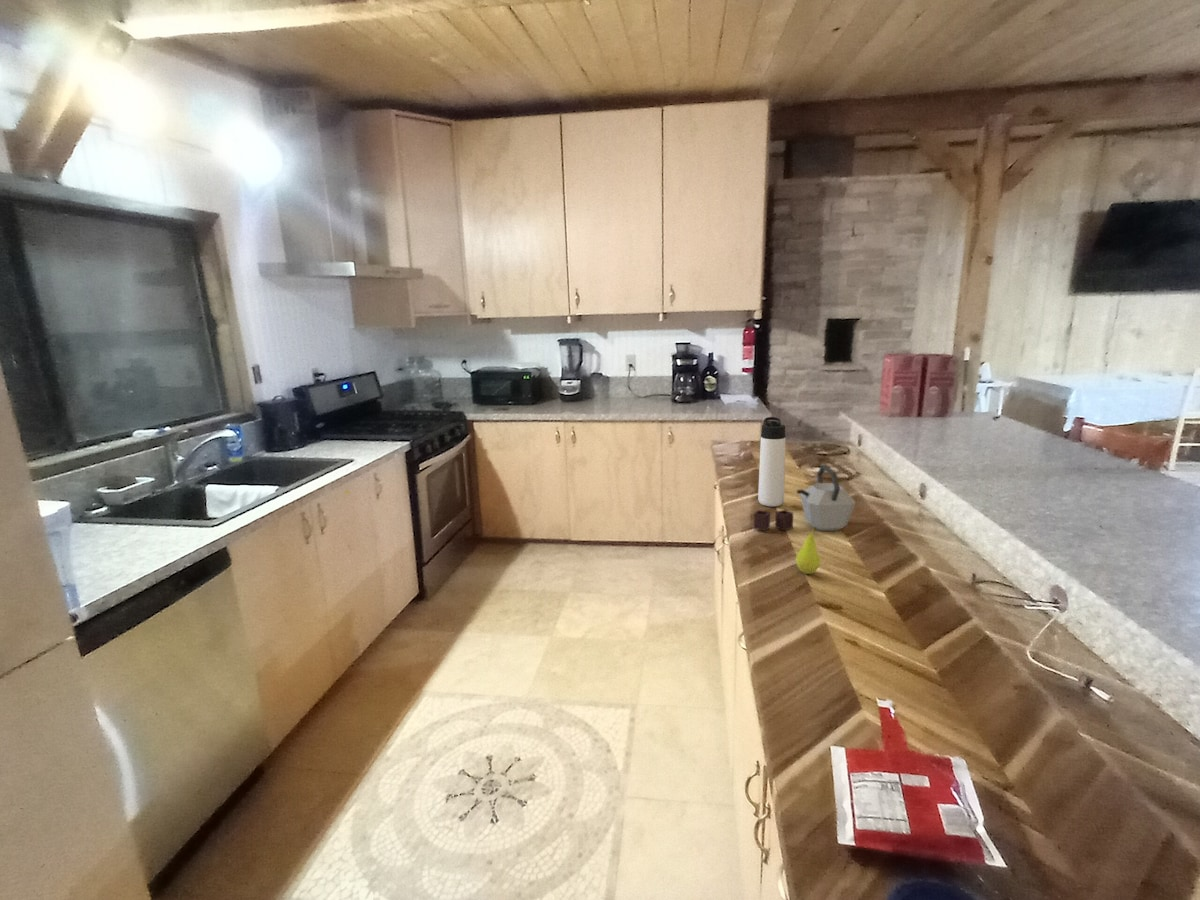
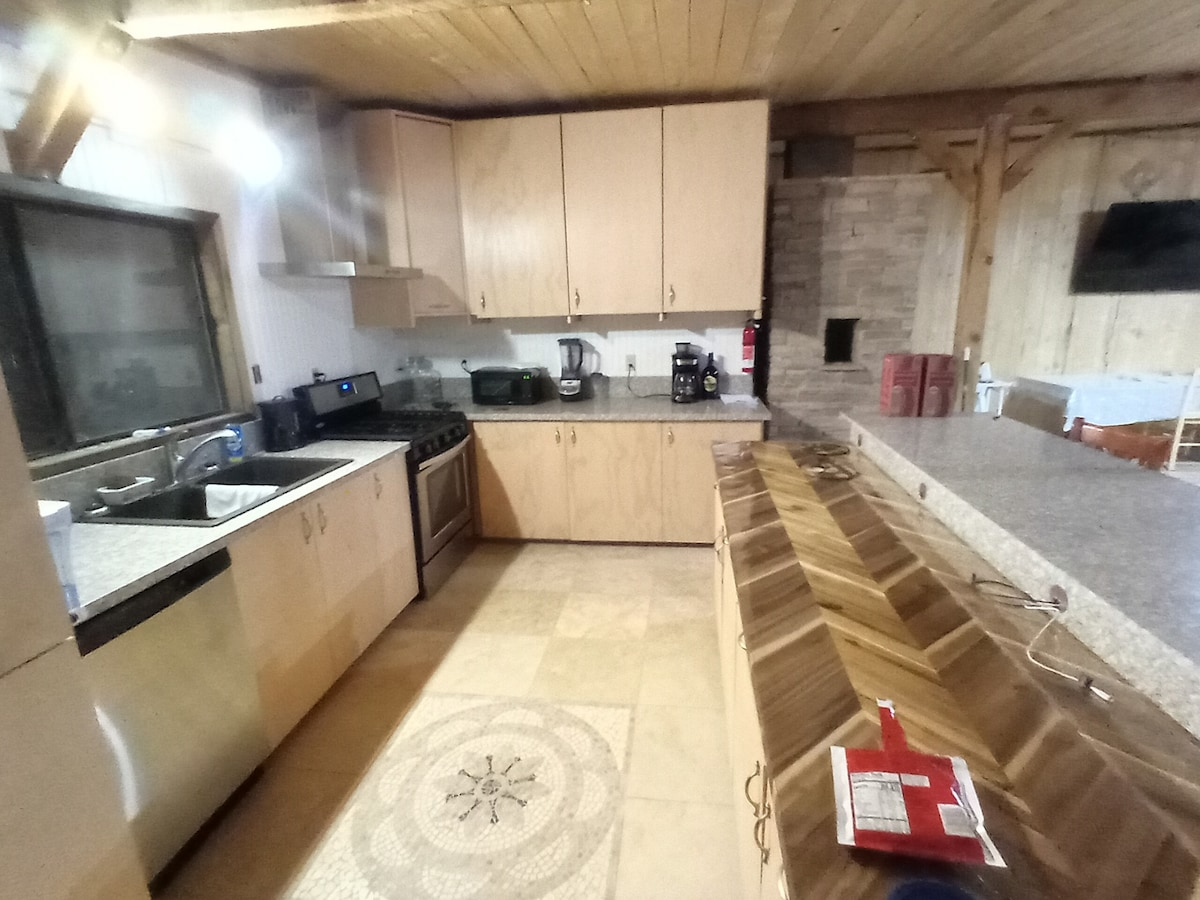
- fruit [795,526,821,575]
- thermos bottle [757,416,786,507]
- kettle [753,464,857,532]
